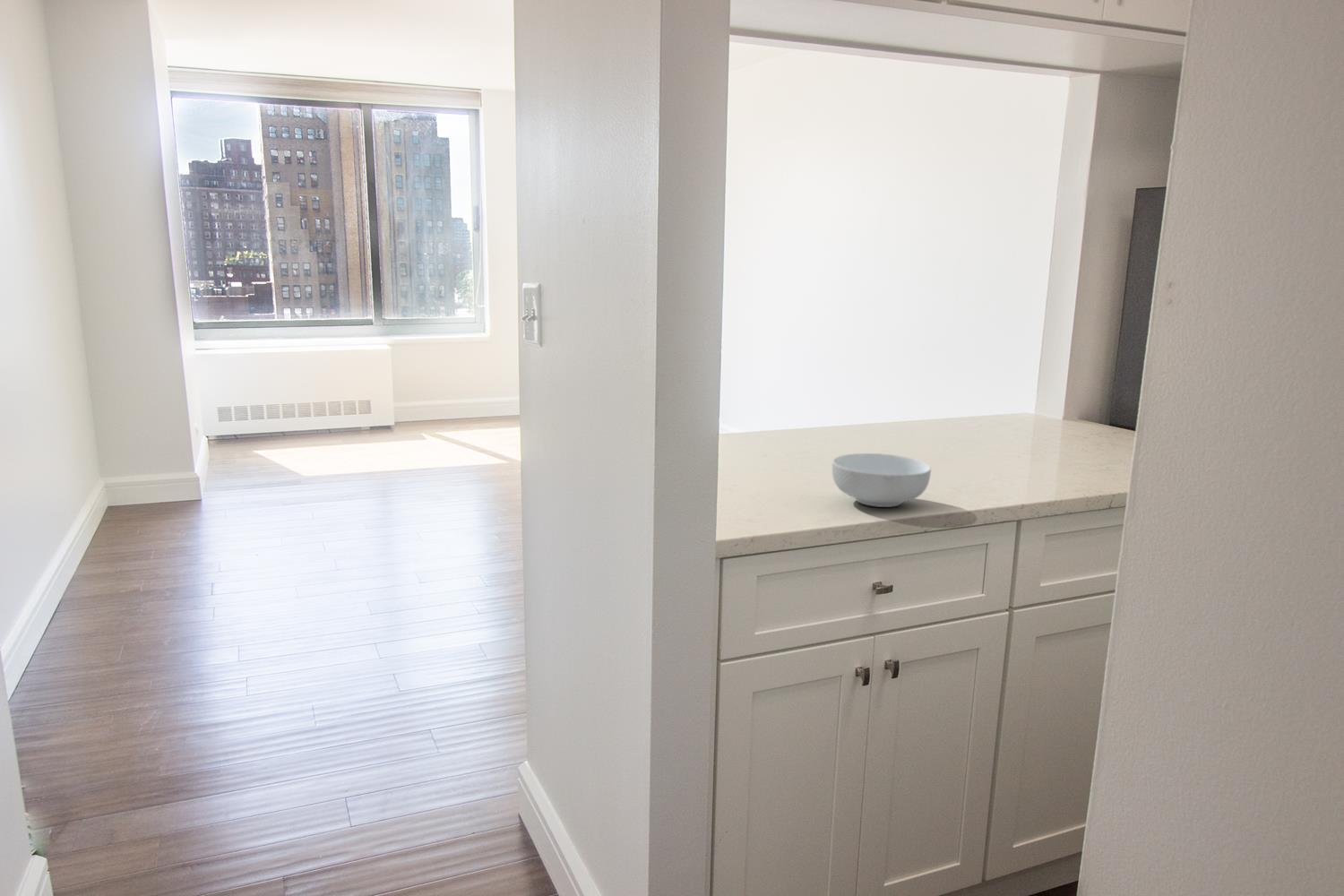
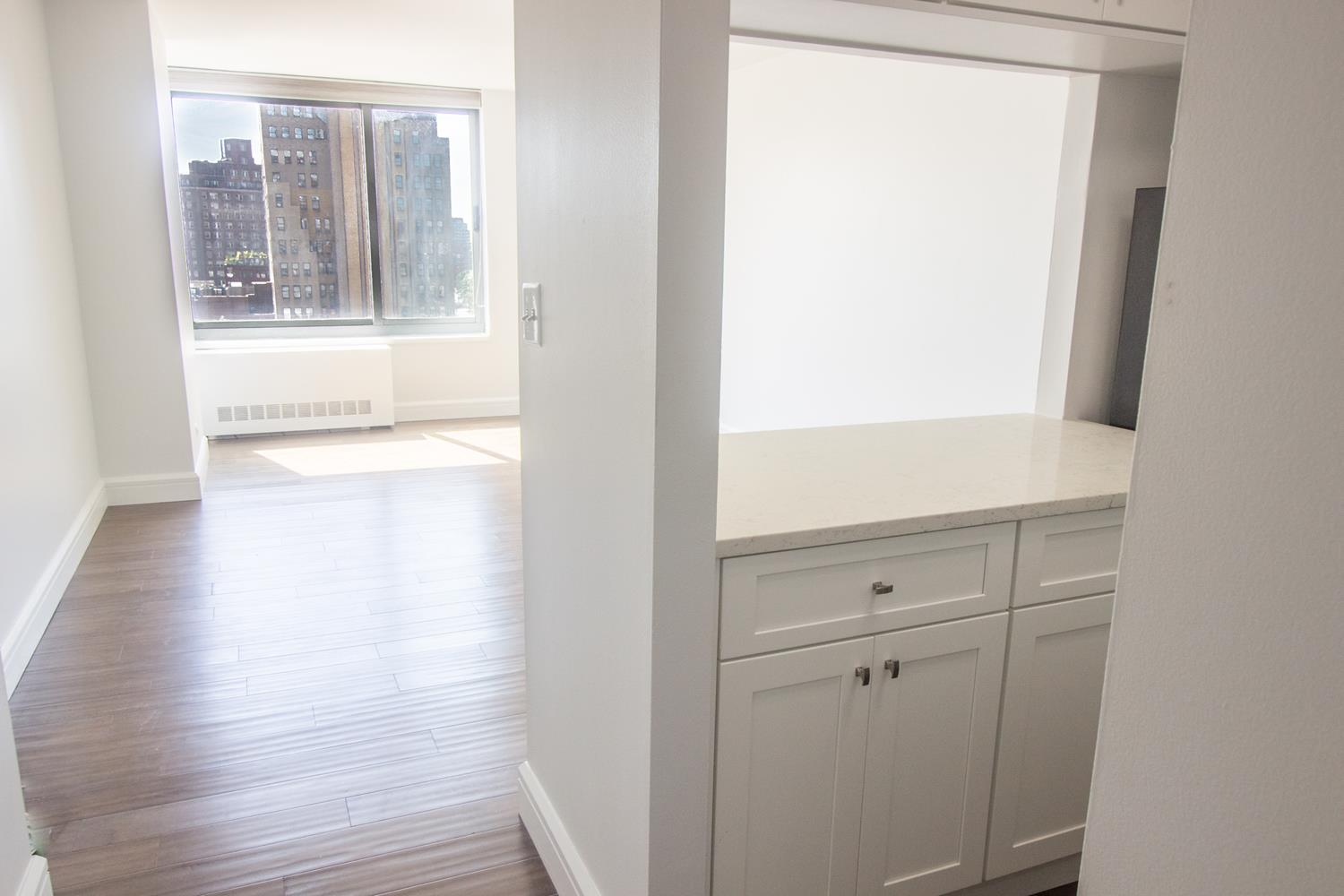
- cereal bowl [831,452,932,508]
